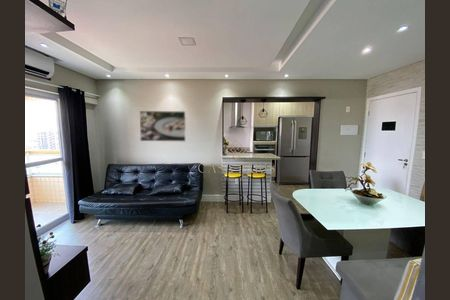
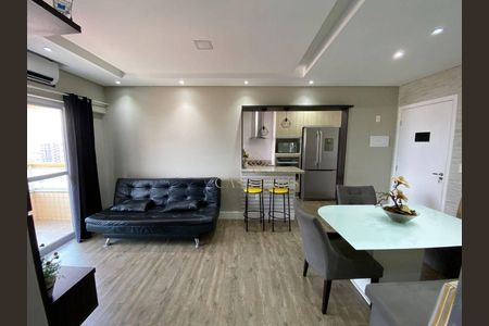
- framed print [139,110,187,142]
